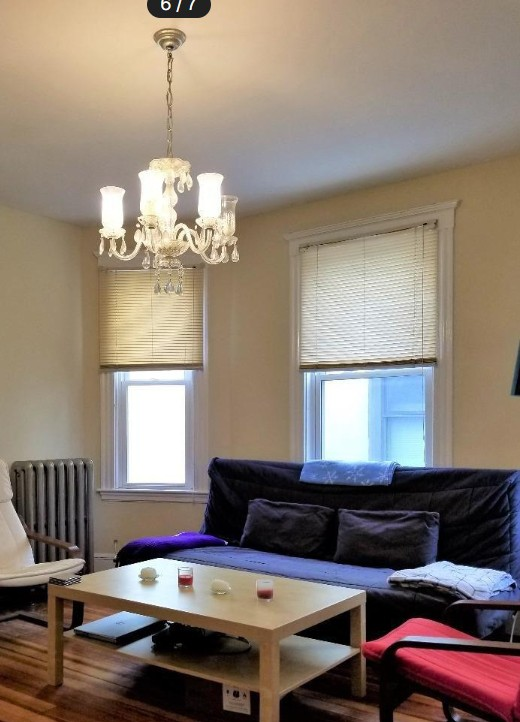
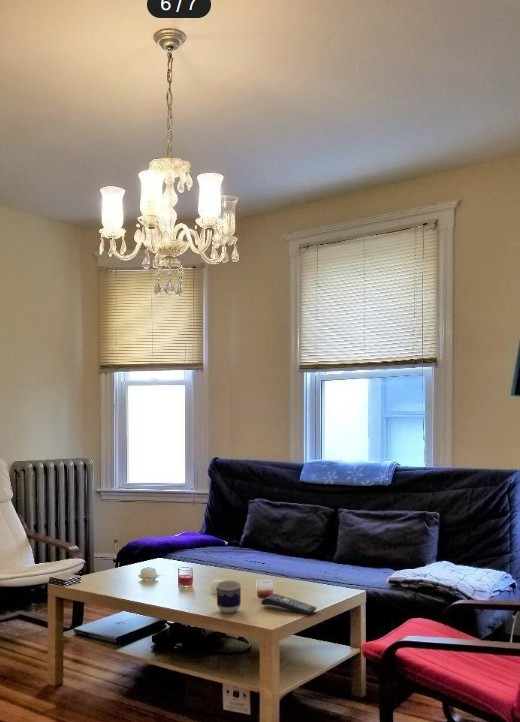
+ cup [215,580,242,614]
+ remote control [260,593,318,616]
